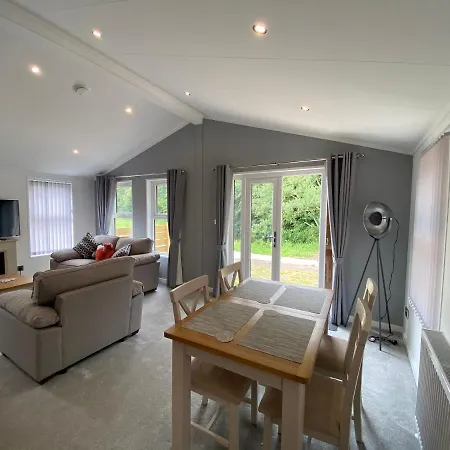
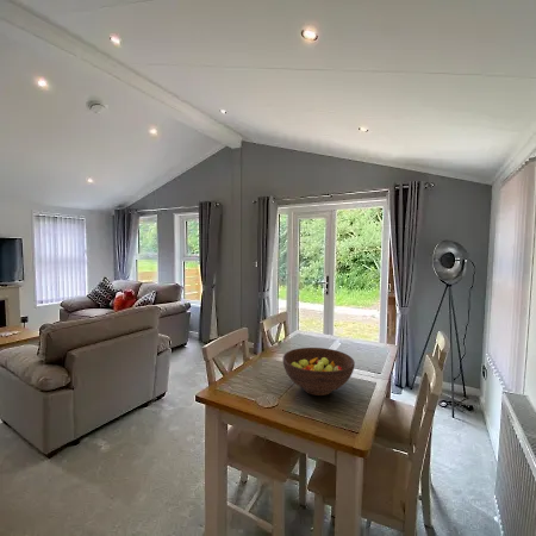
+ fruit bowl [281,347,356,397]
